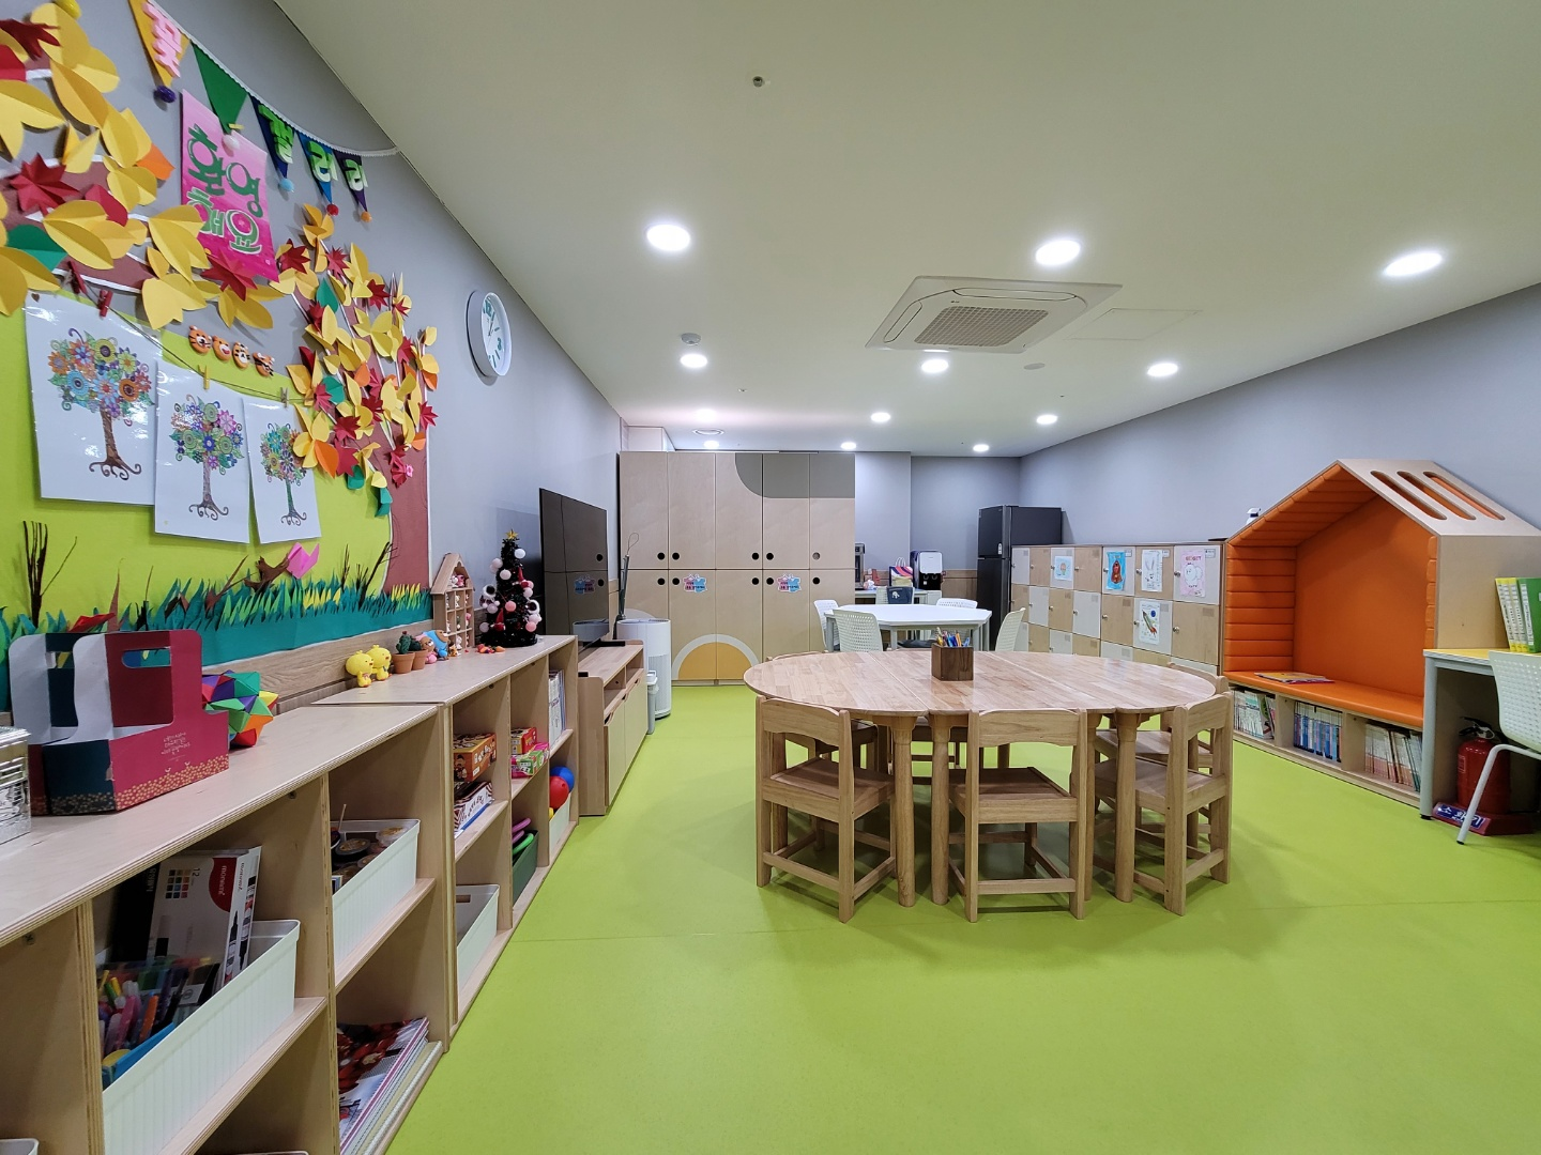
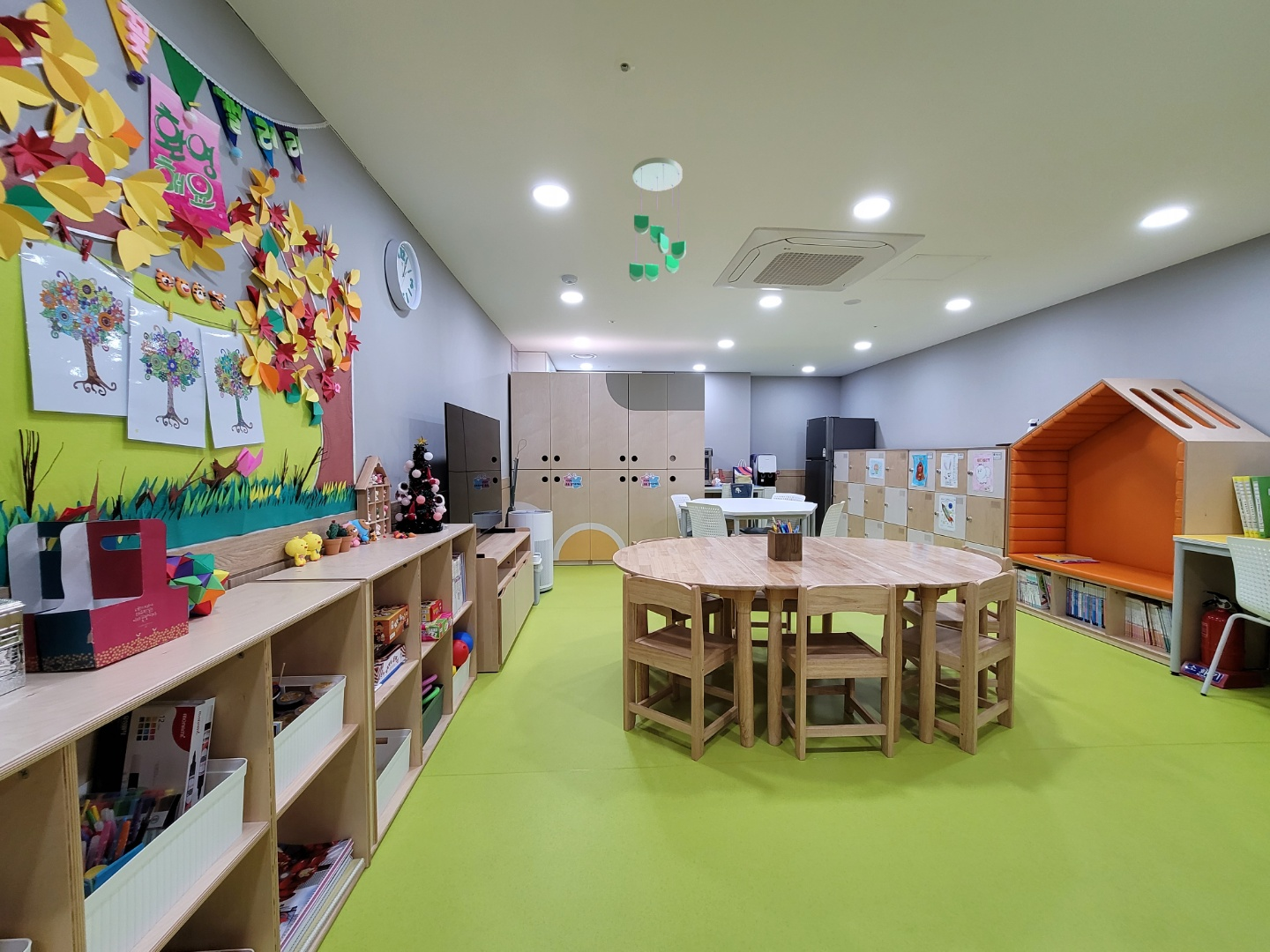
+ ceiling mobile [629,157,687,282]
